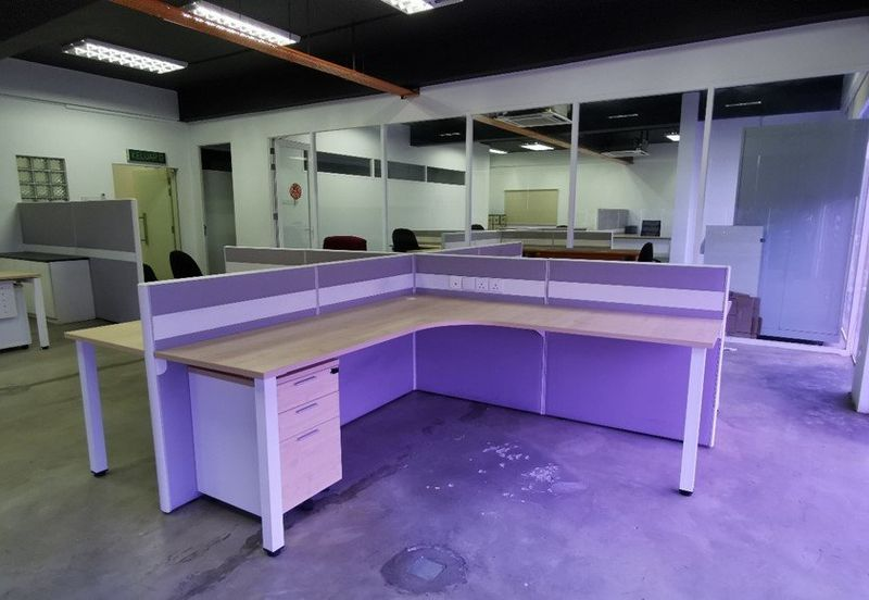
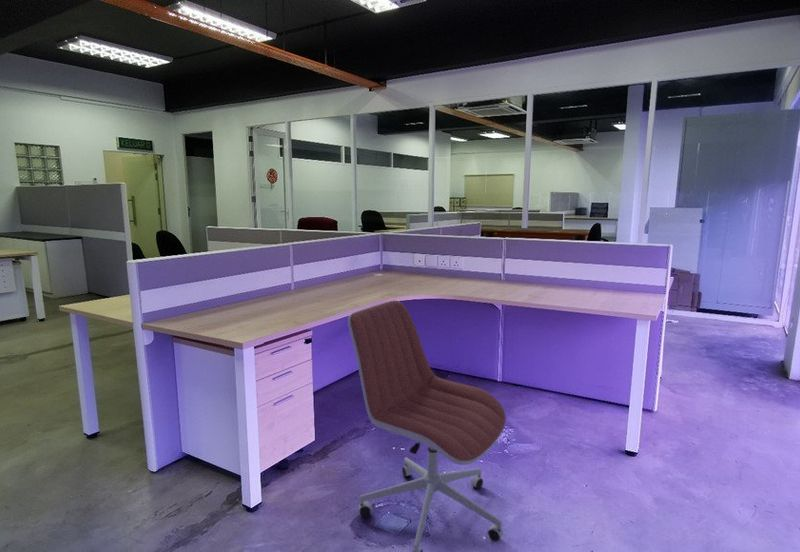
+ office chair [347,299,507,552]
